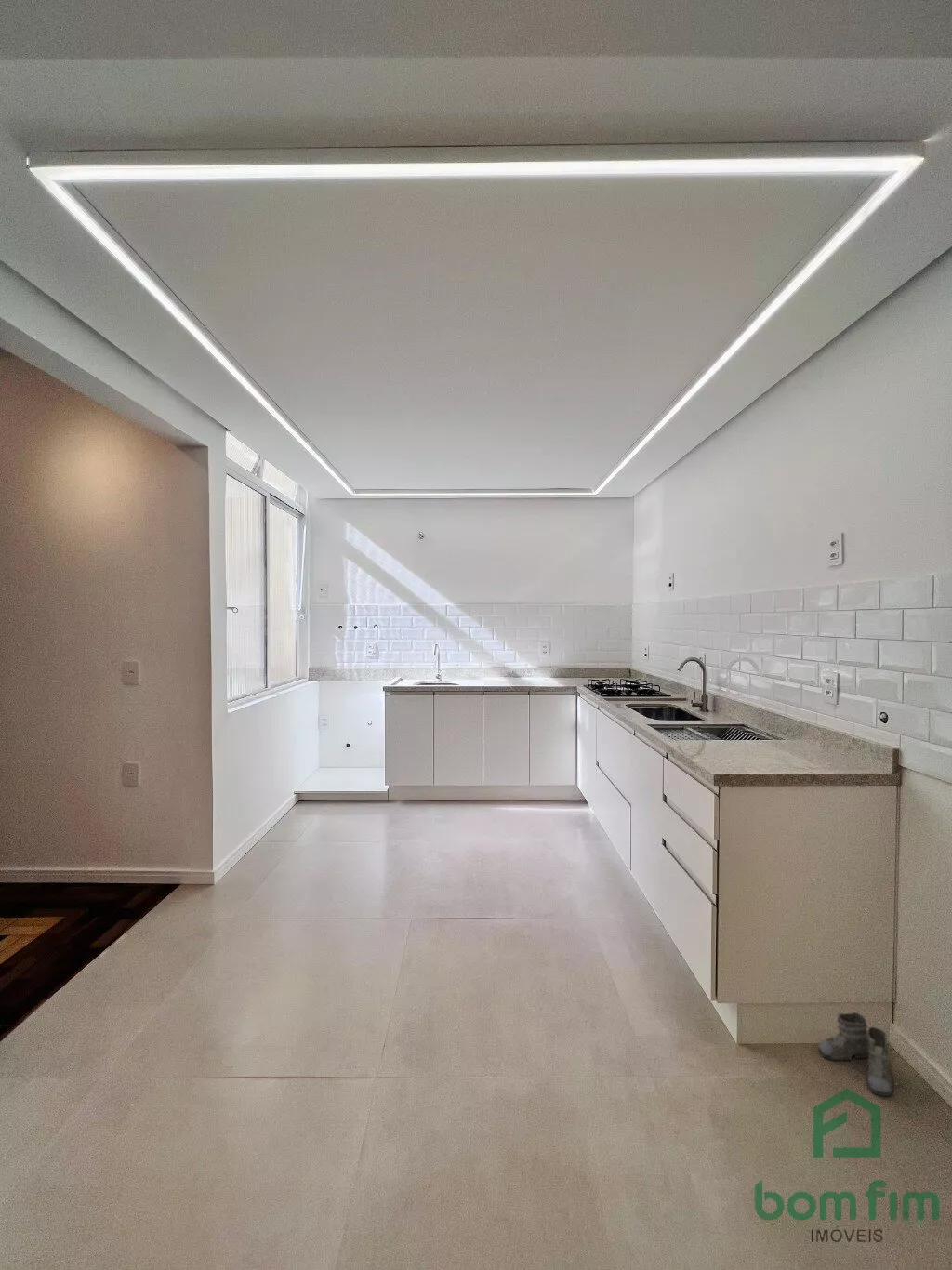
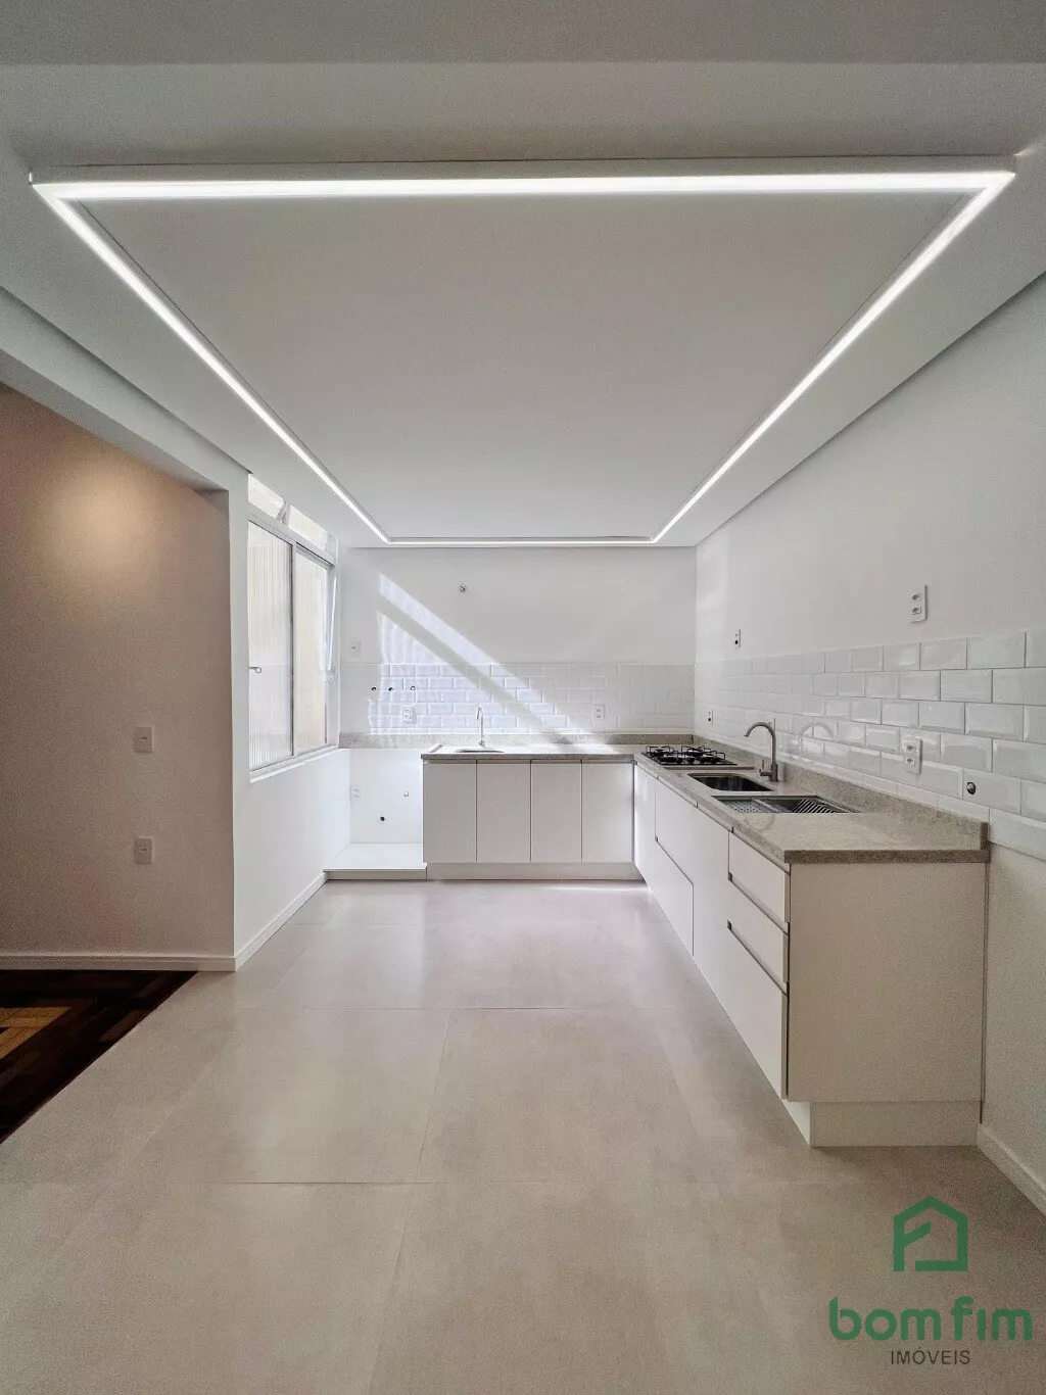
- boots [818,1012,907,1097]
